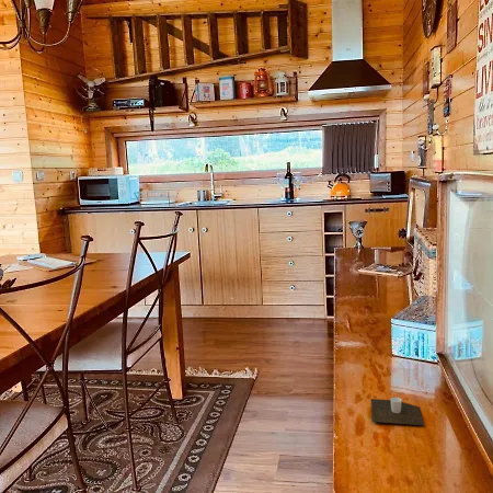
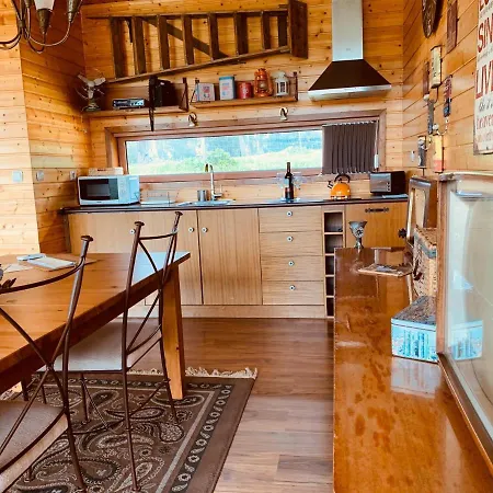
- cup [370,397,425,426]
